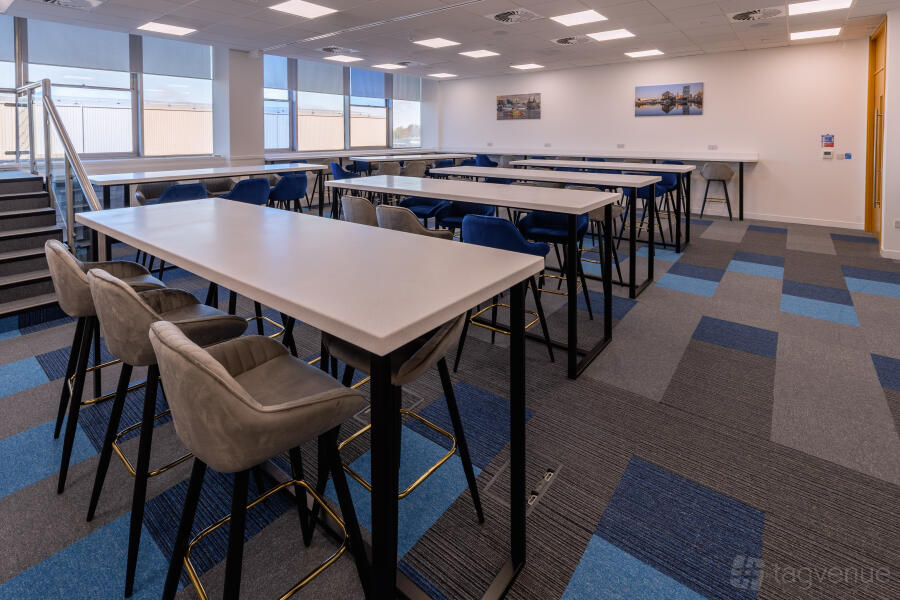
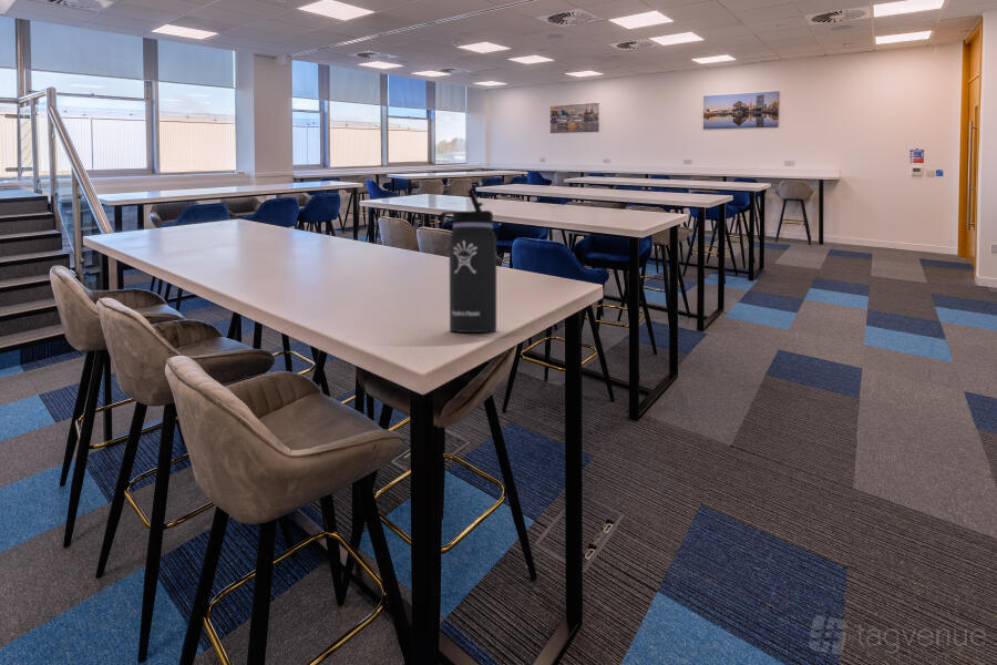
+ thermos bottle [438,188,497,334]
